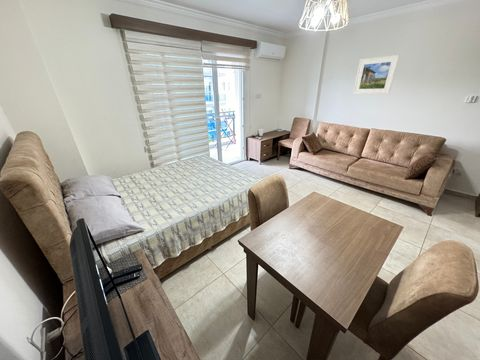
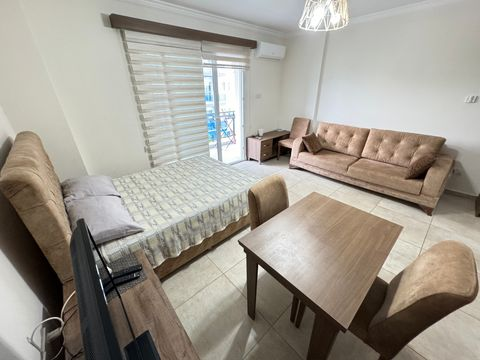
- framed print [352,54,401,95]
